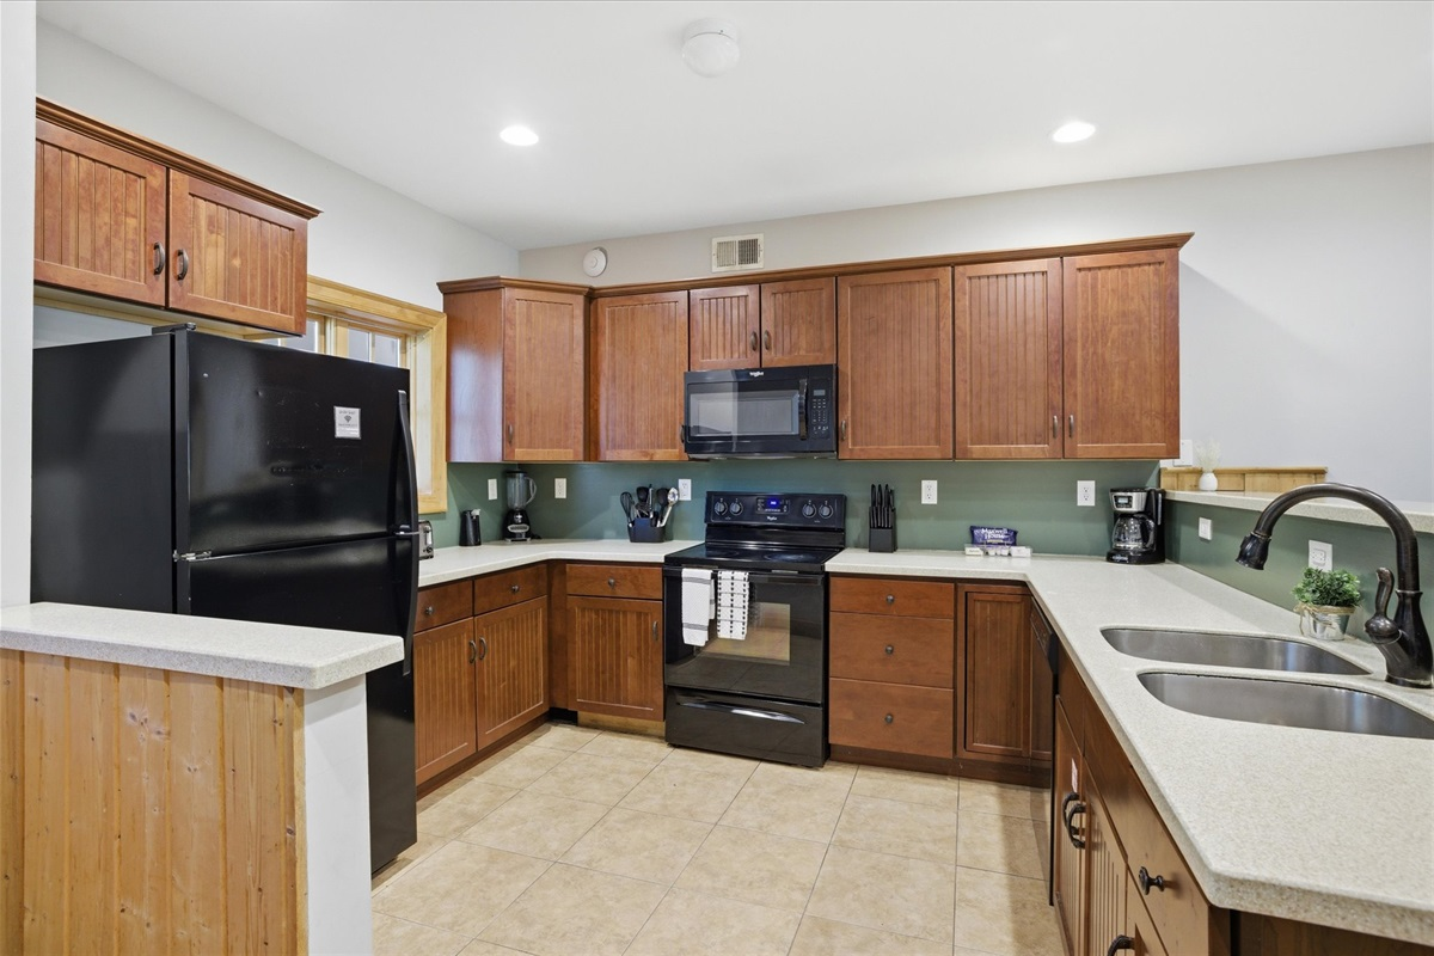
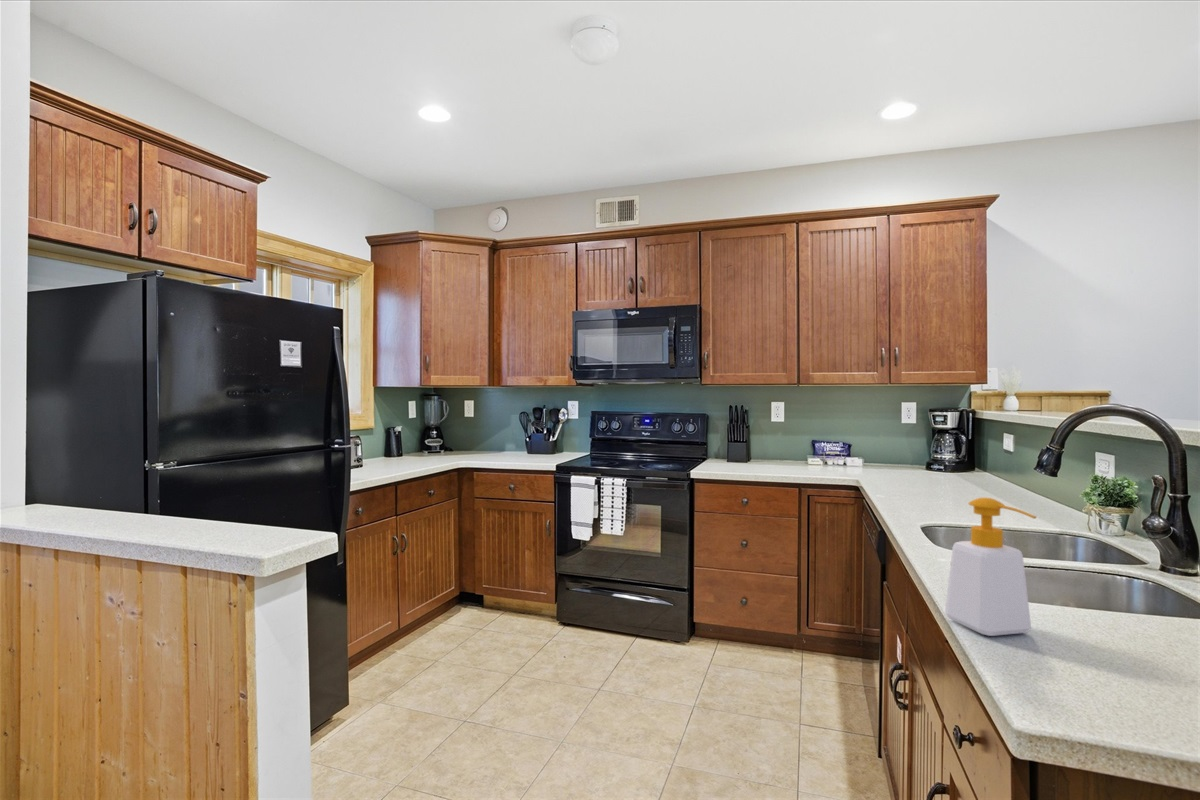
+ soap bottle [944,497,1038,637]
